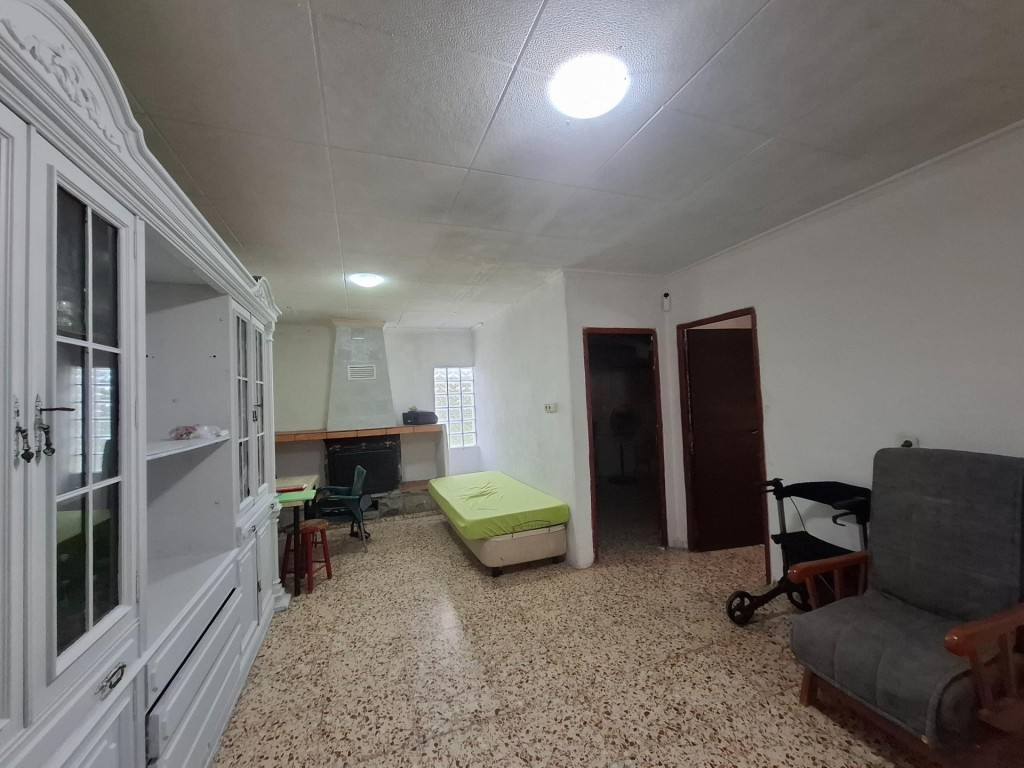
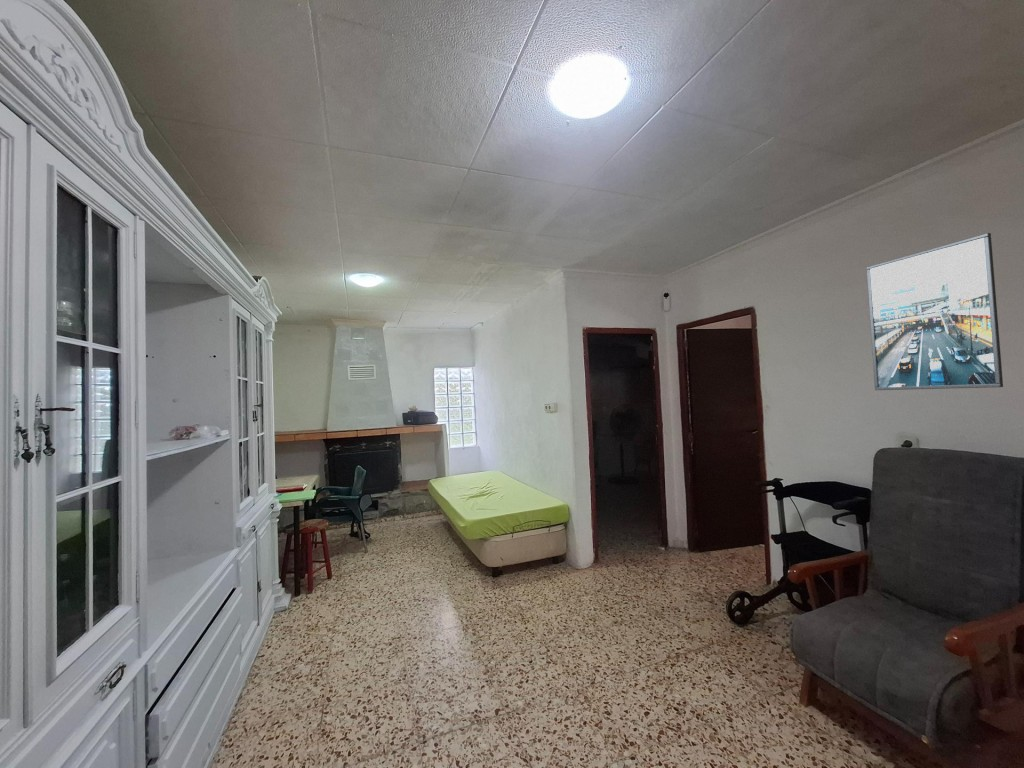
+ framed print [865,232,1004,391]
